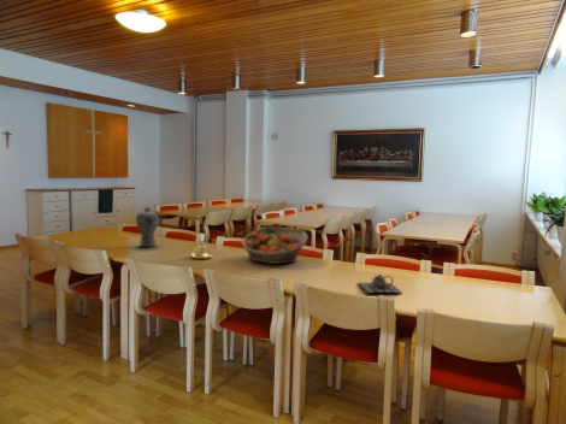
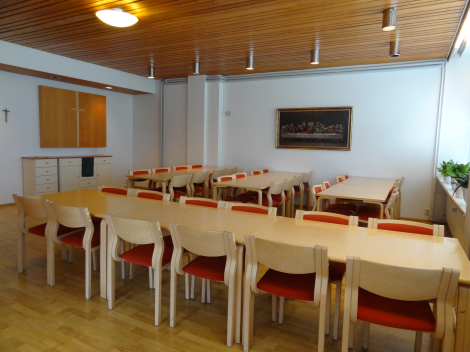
- candle holder [190,234,214,260]
- fruit basket [241,226,309,265]
- vase [135,206,160,248]
- teapot [355,273,403,295]
